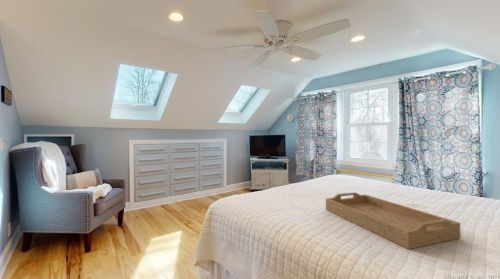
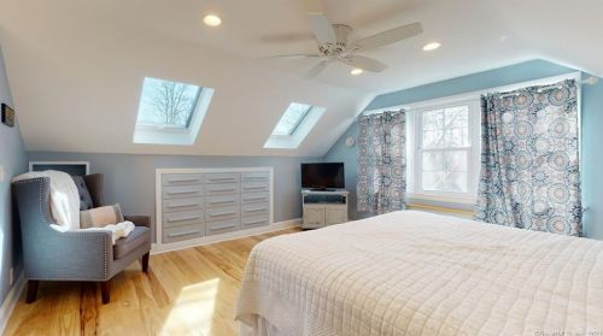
- serving tray [325,191,461,250]
